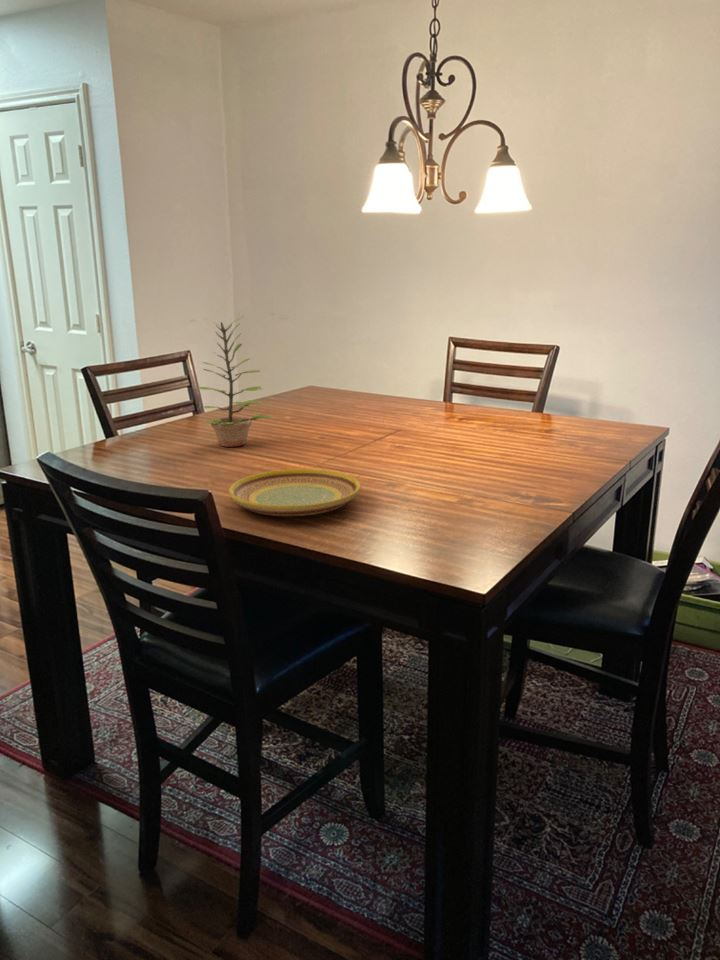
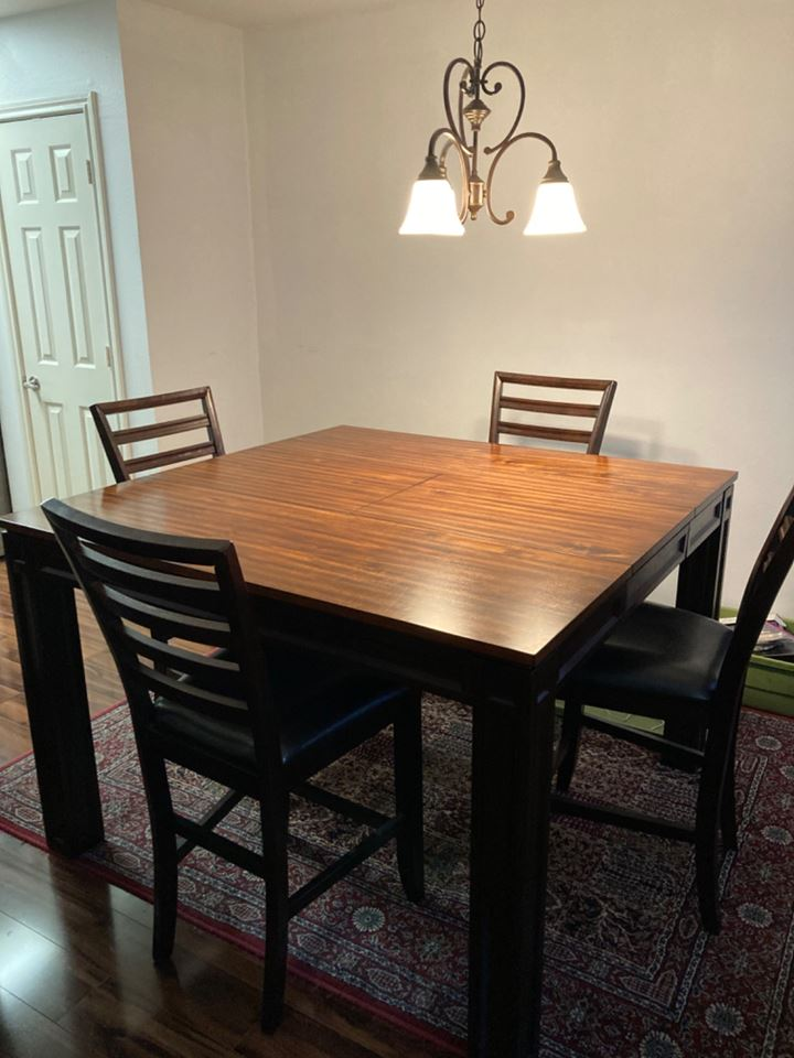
- plate [228,468,361,517]
- plant [197,315,274,448]
